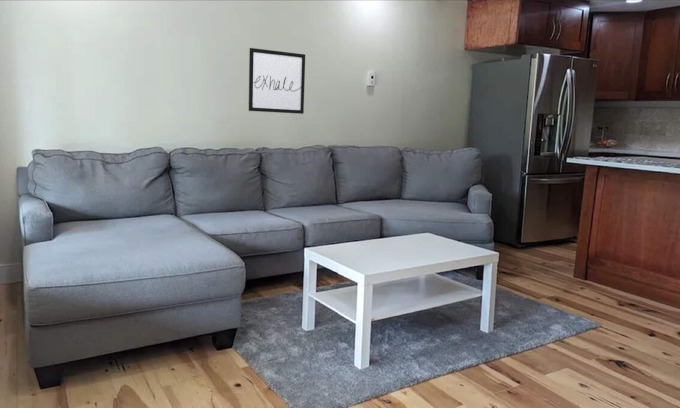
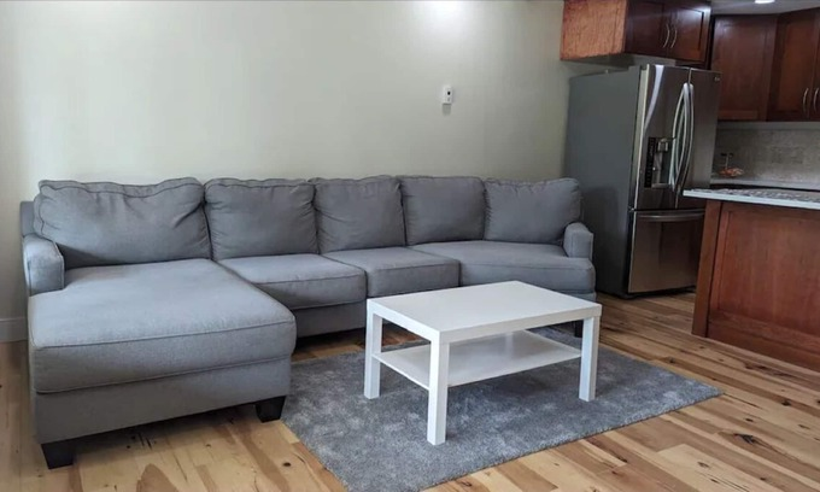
- wall art [248,47,306,115]
